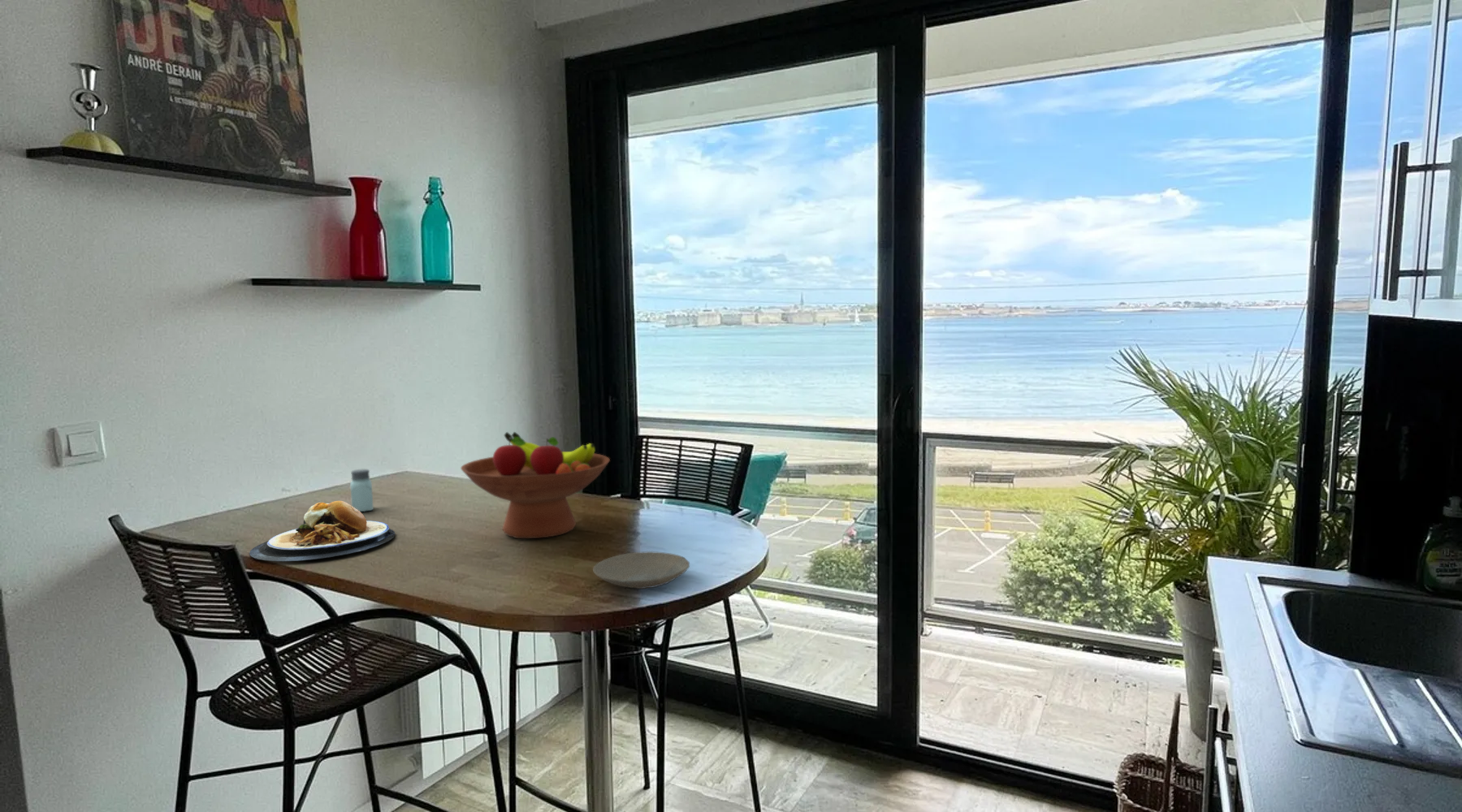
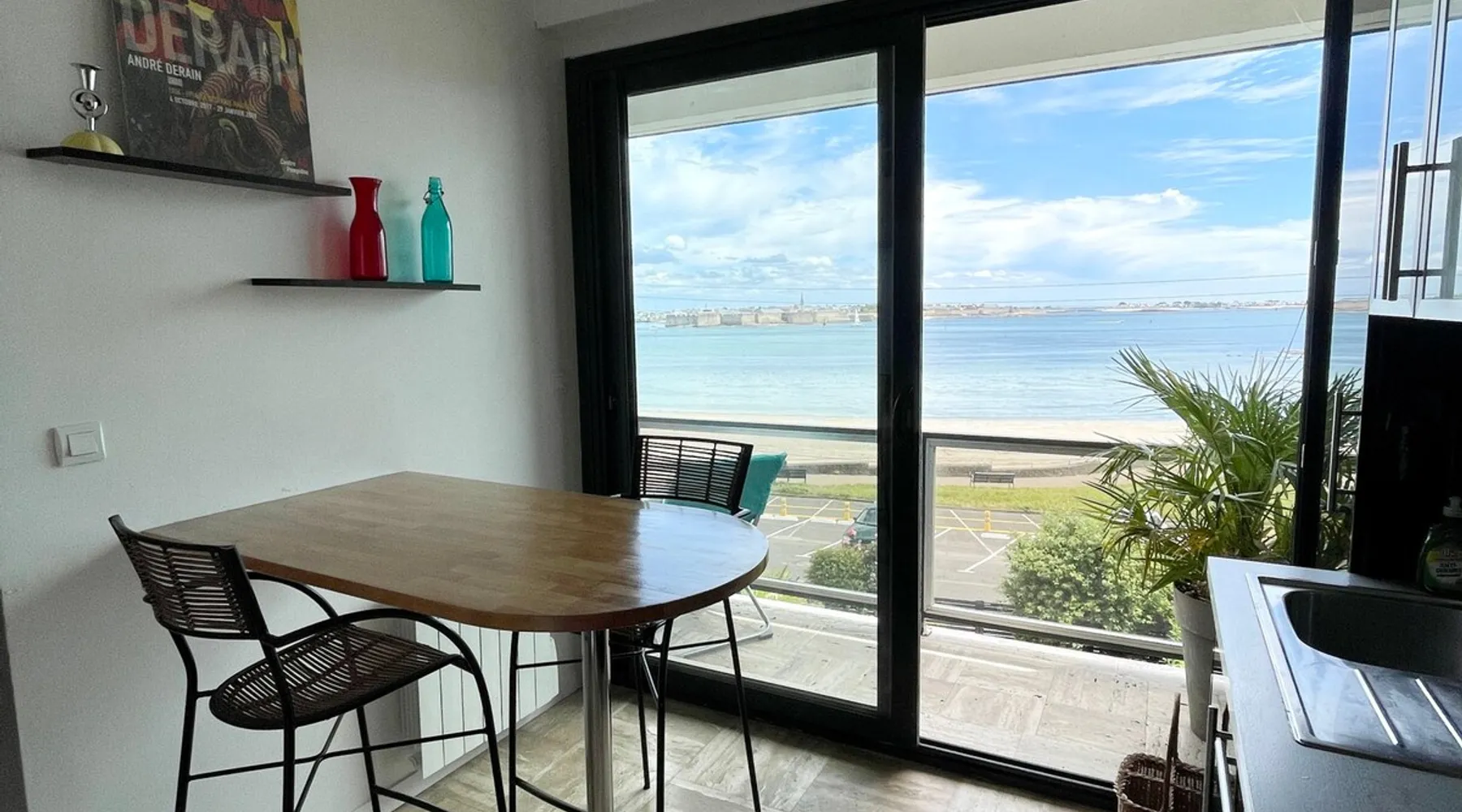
- plate [592,551,690,590]
- saltshaker [349,469,374,512]
- fruit bowl [460,431,611,539]
- plate [249,500,396,562]
